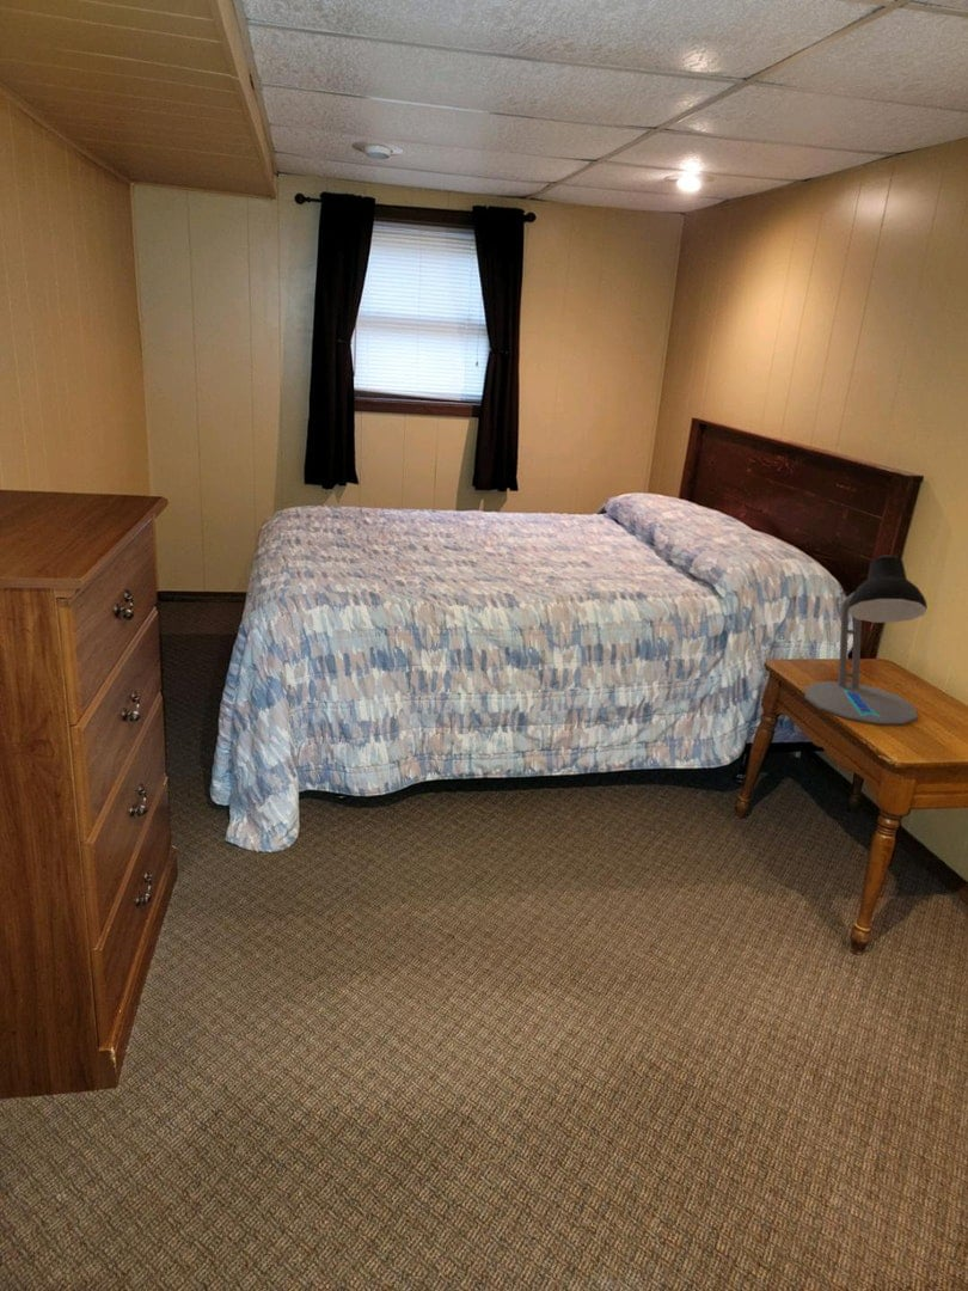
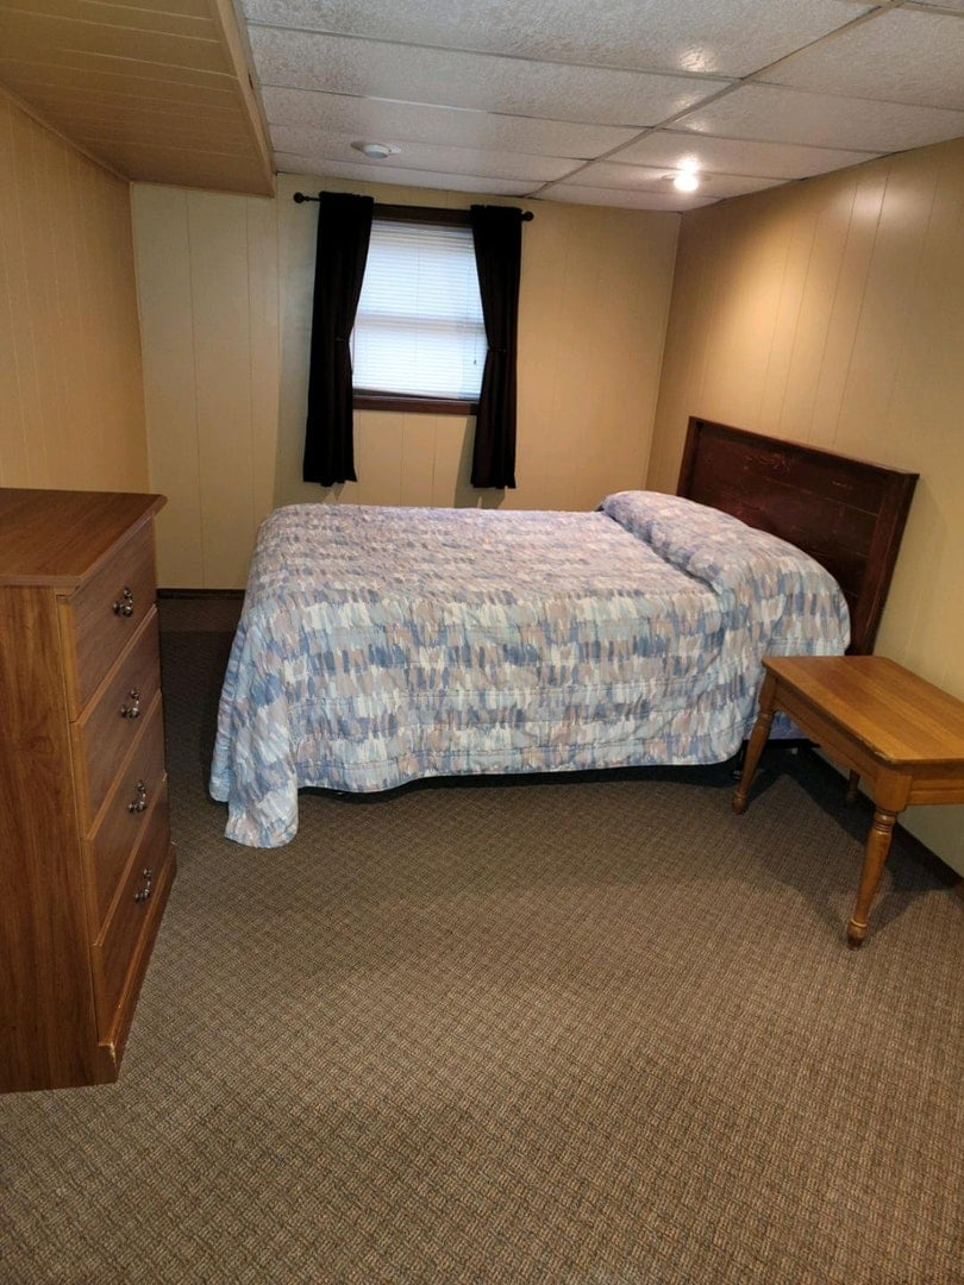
- desk lamp [803,555,929,726]
